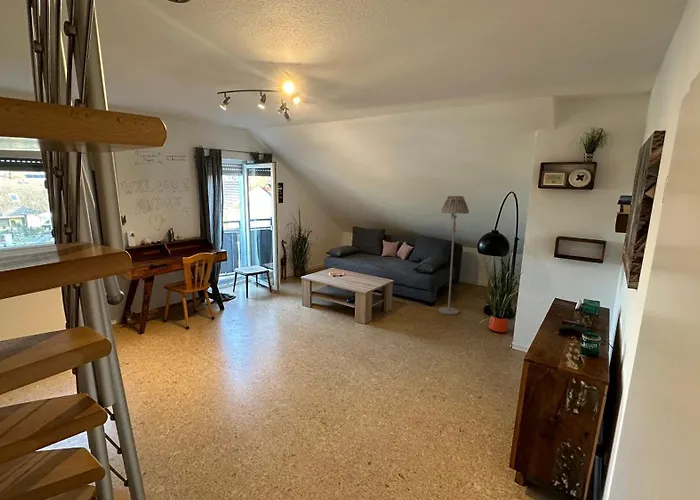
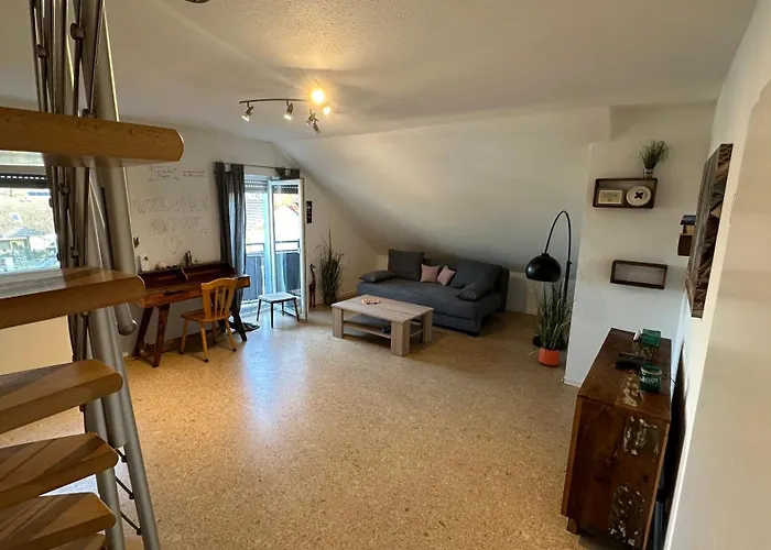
- floor lamp [438,195,470,315]
